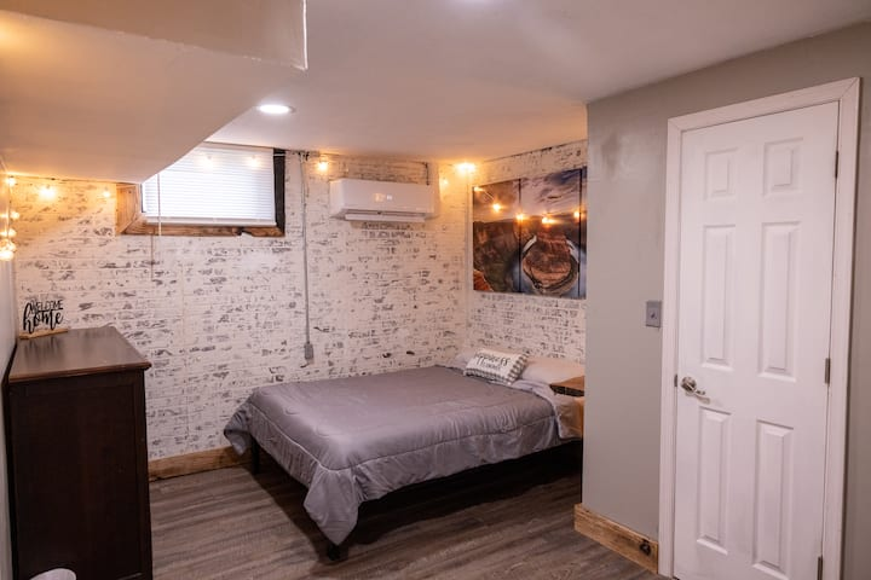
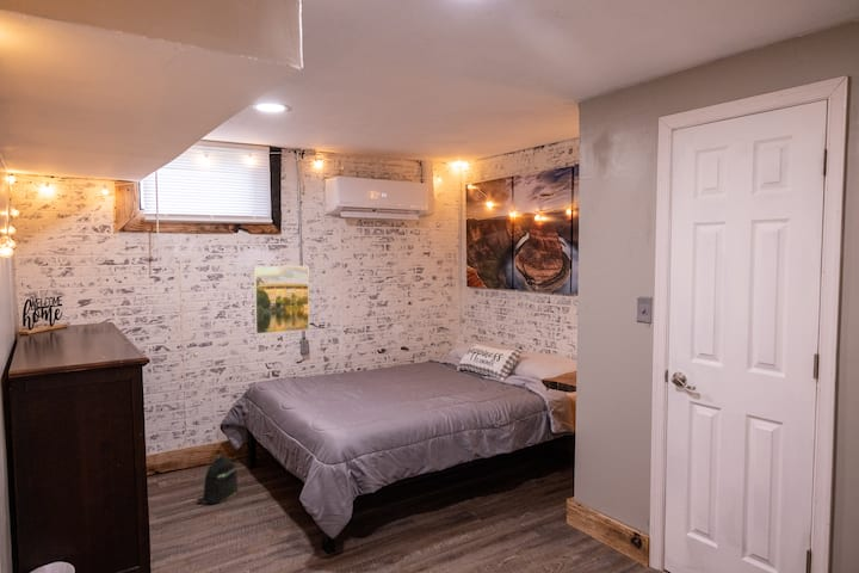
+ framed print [253,265,310,335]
+ backpack [196,454,239,505]
